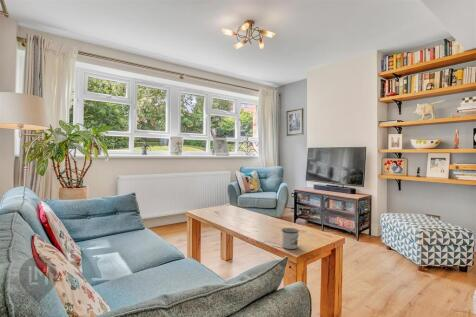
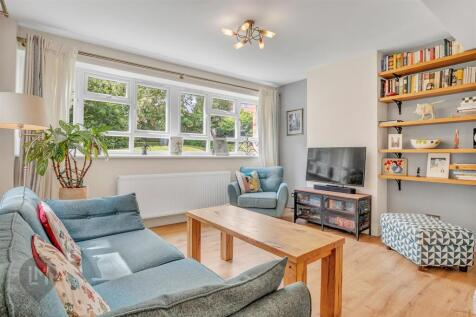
- mug [281,227,300,250]
